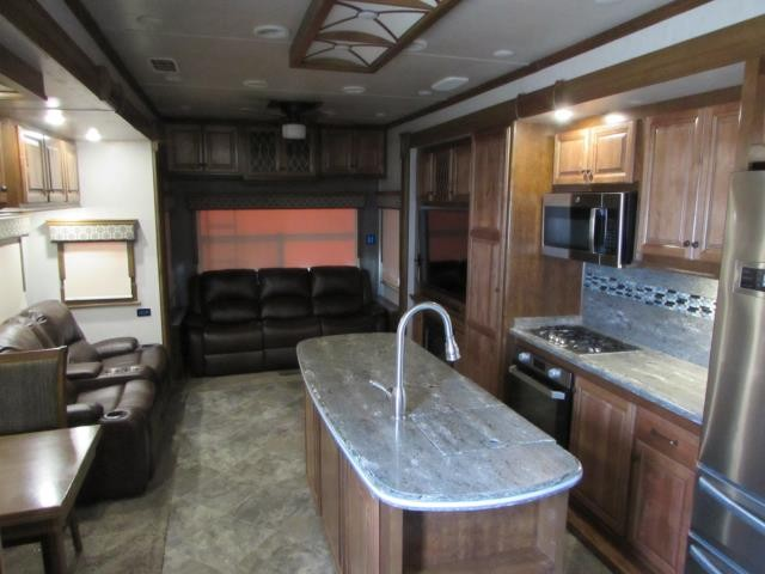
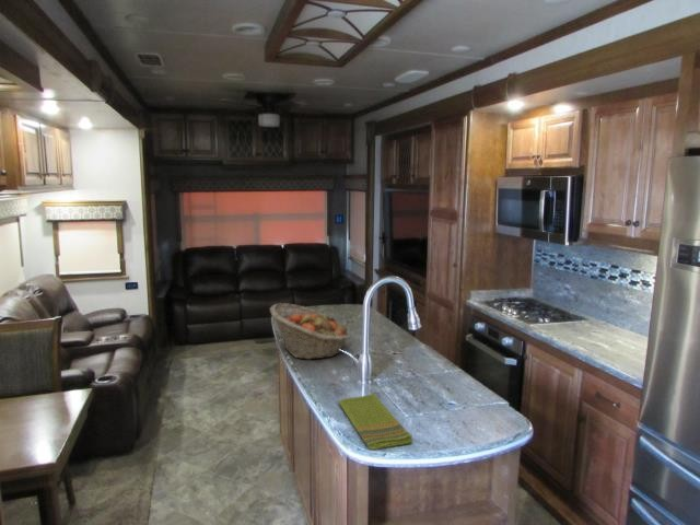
+ fruit basket [268,302,352,361]
+ dish towel [337,392,413,451]
